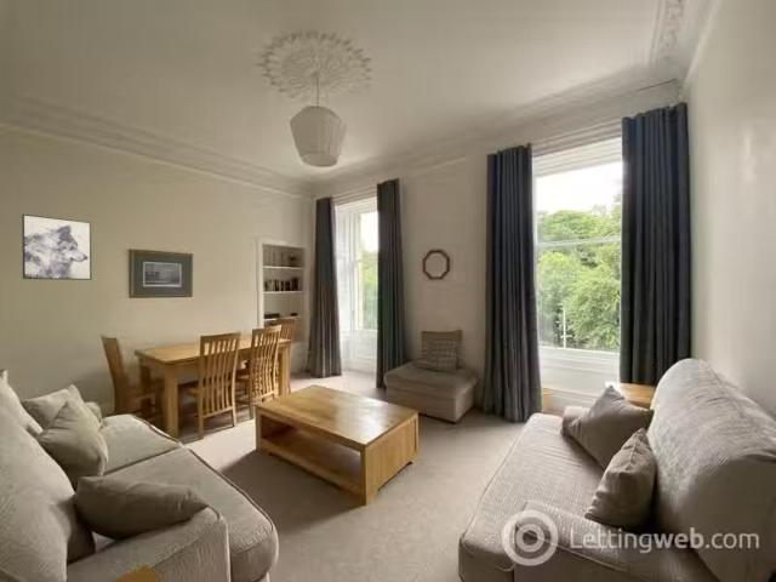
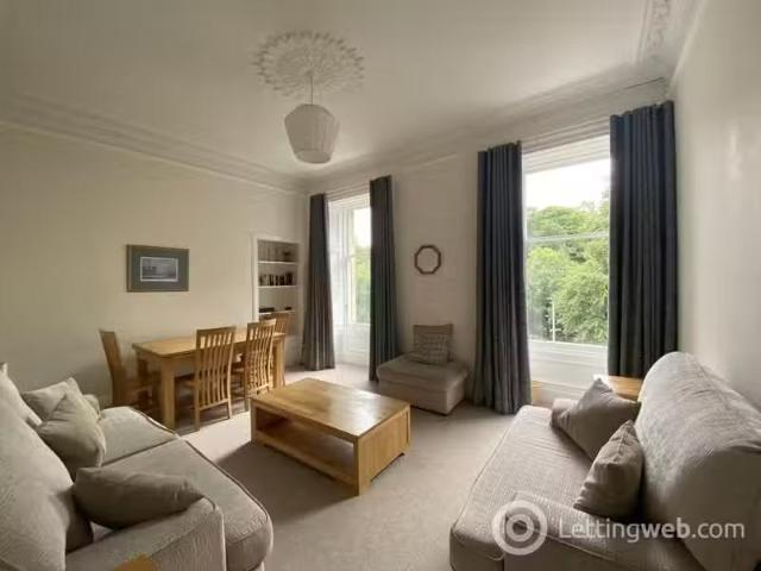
- wall art [21,213,93,281]
